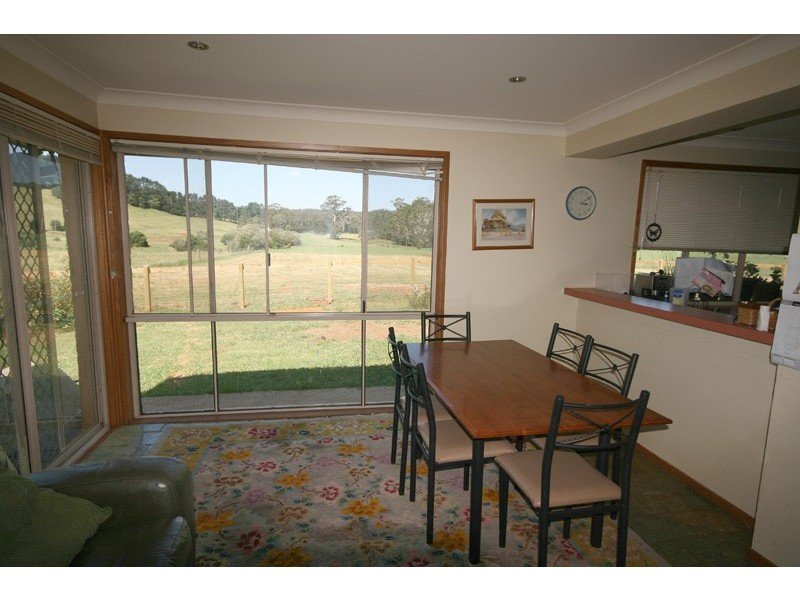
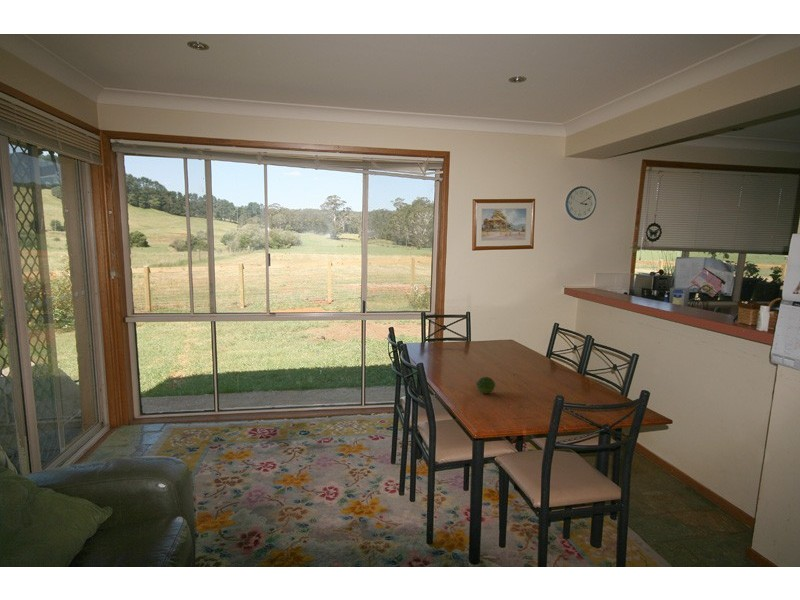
+ fruit [475,376,496,394]
